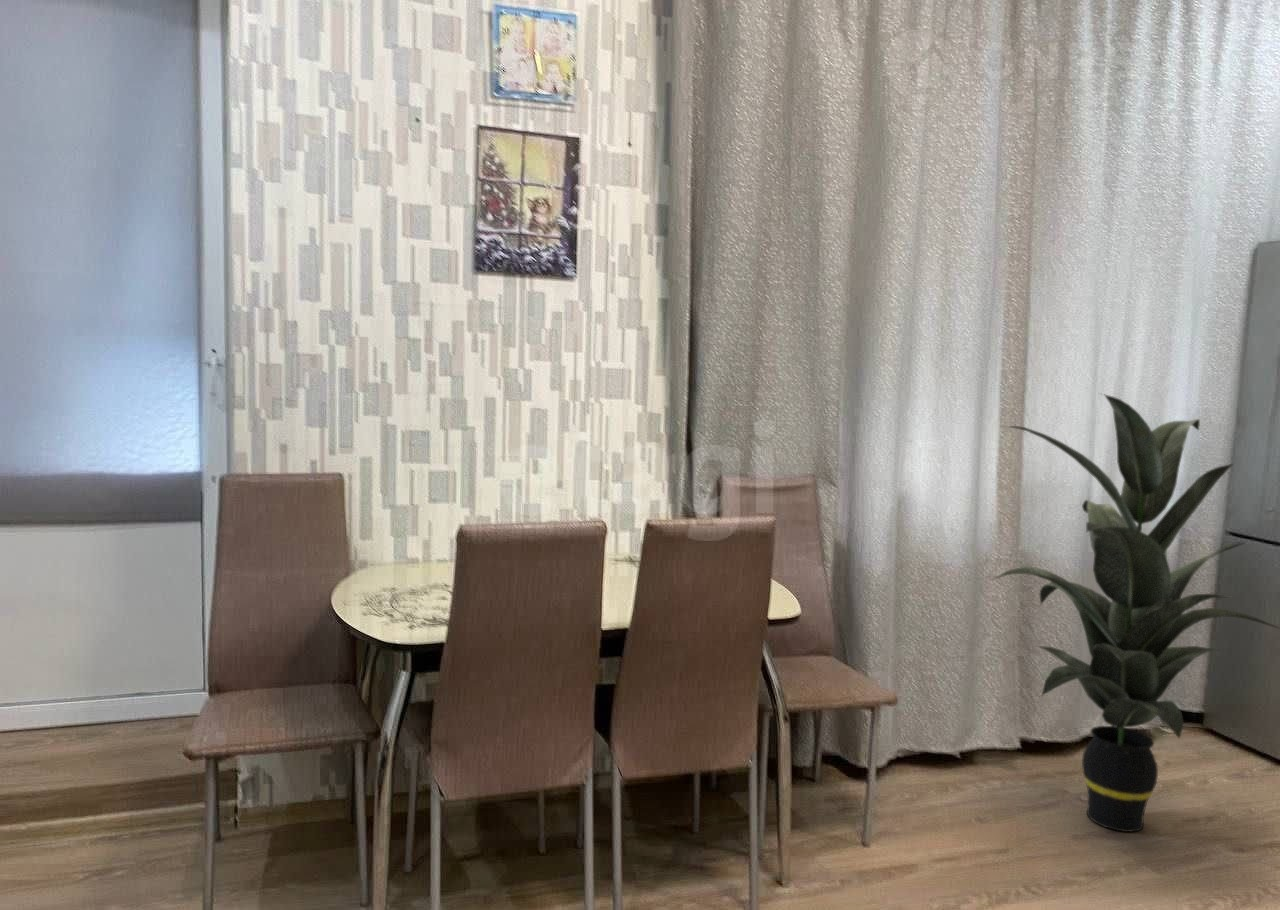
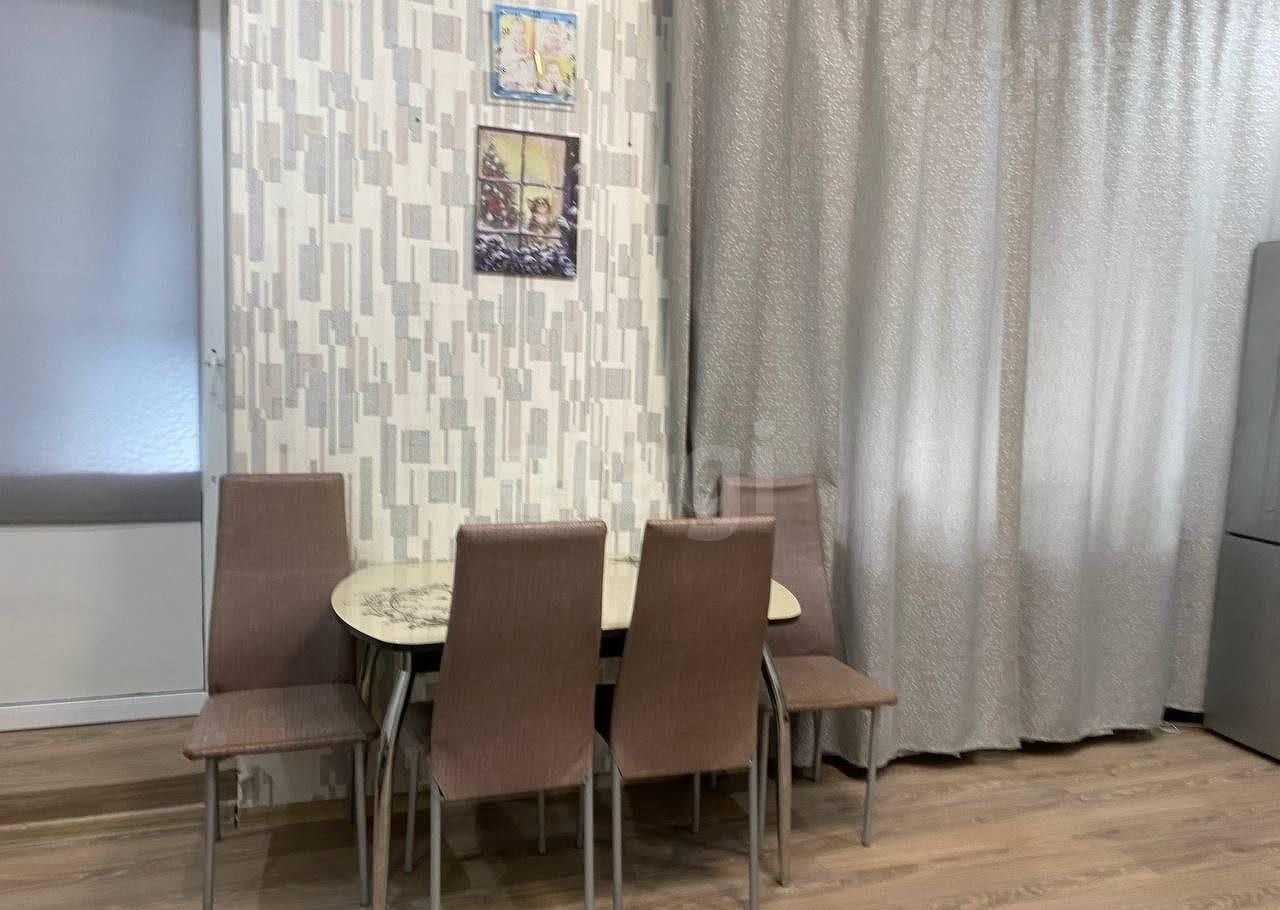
- indoor plant [990,392,1280,833]
